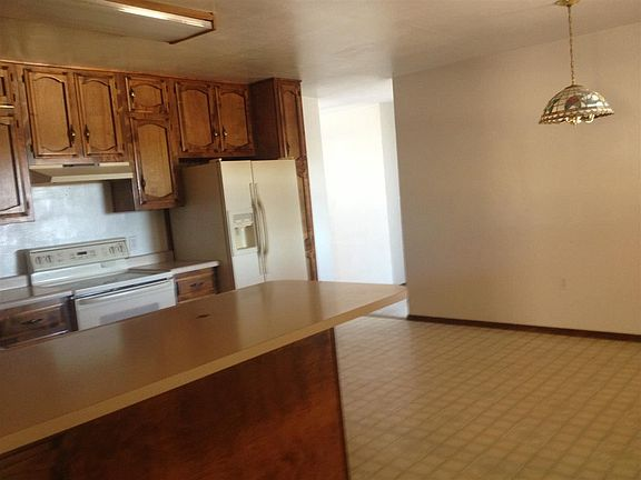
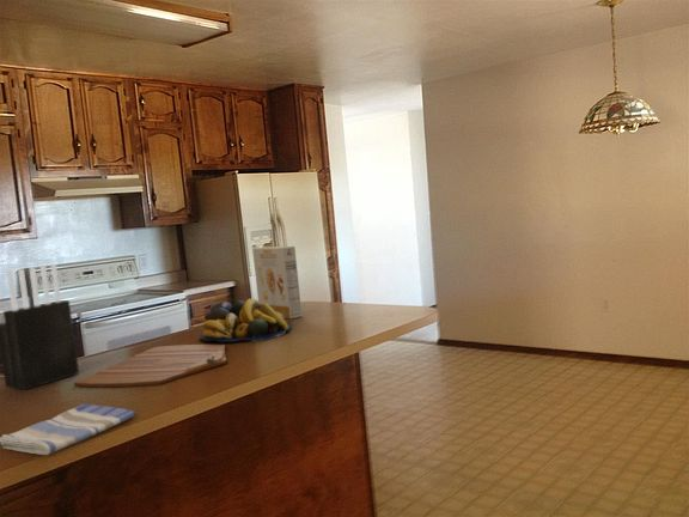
+ dish towel [0,402,138,456]
+ cutting board [73,343,228,388]
+ knife block [0,263,80,391]
+ fruit bowl [199,297,292,343]
+ cereal box [251,245,303,320]
